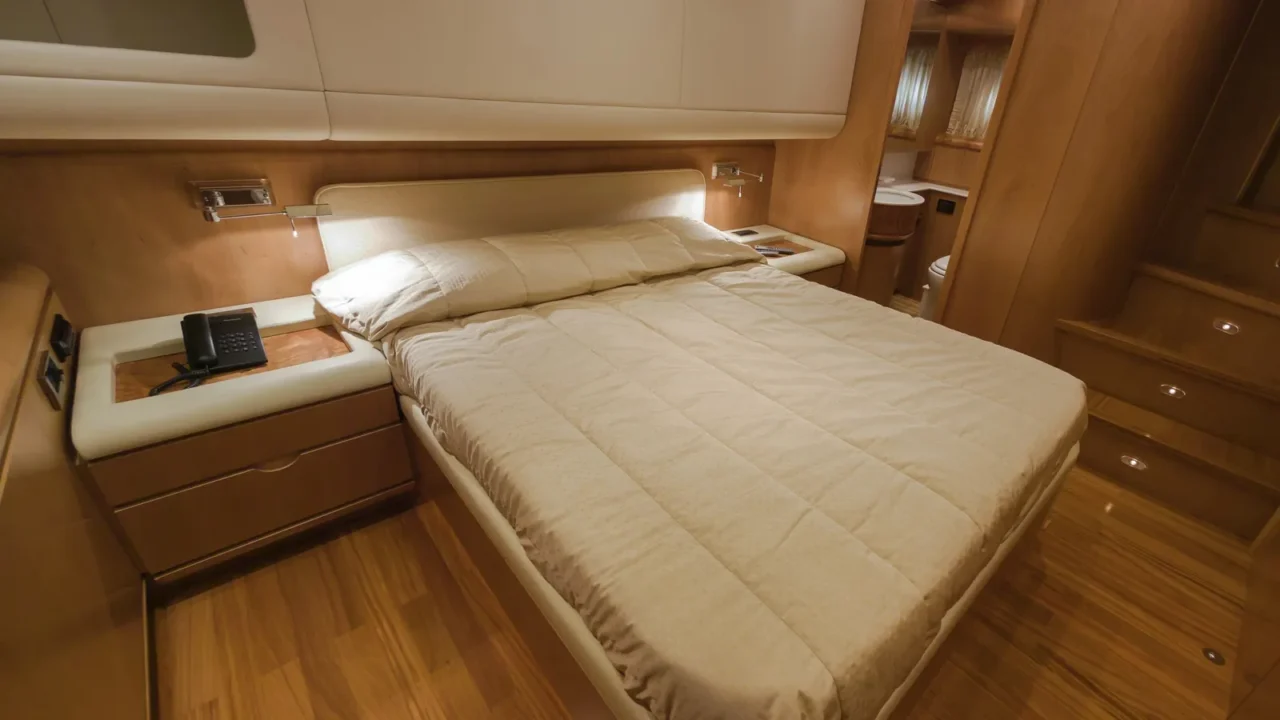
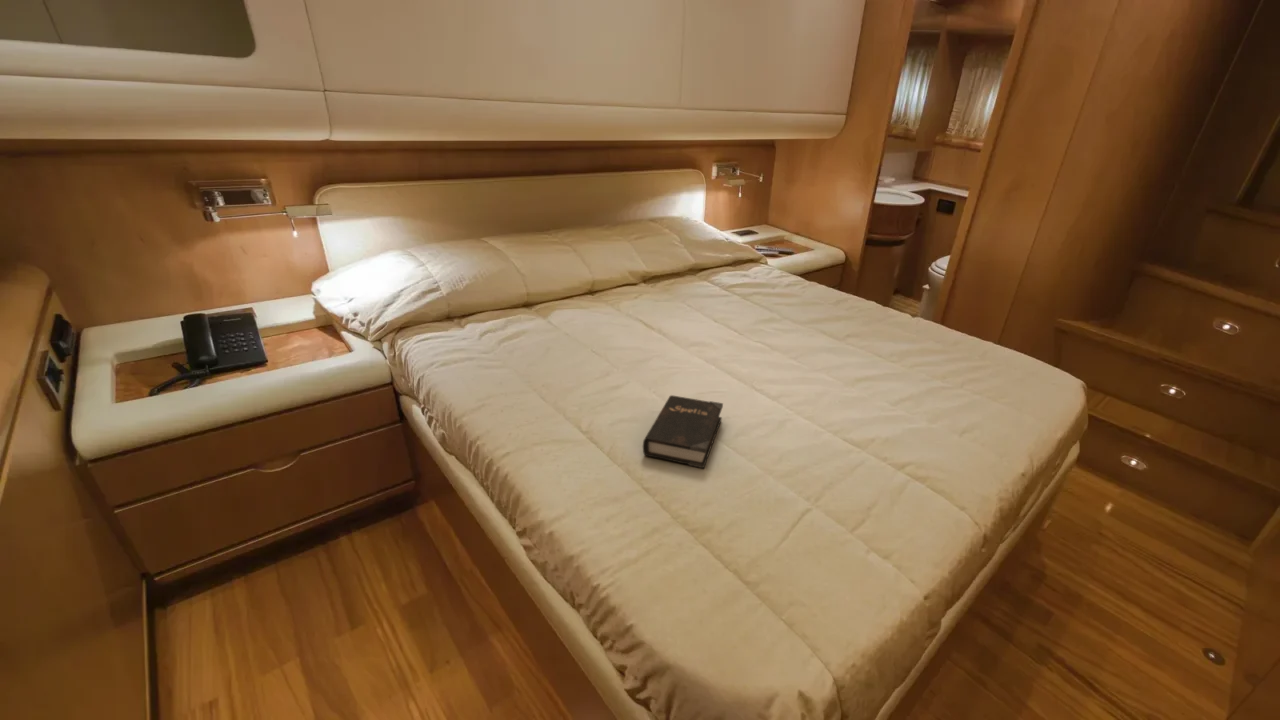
+ hardback book [642,394,724,469]
